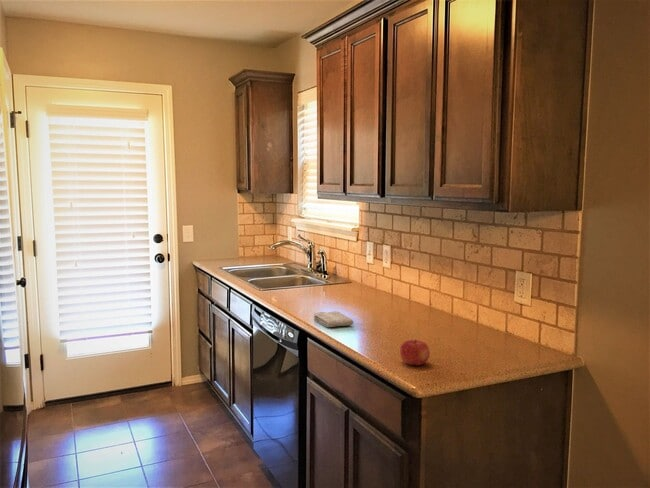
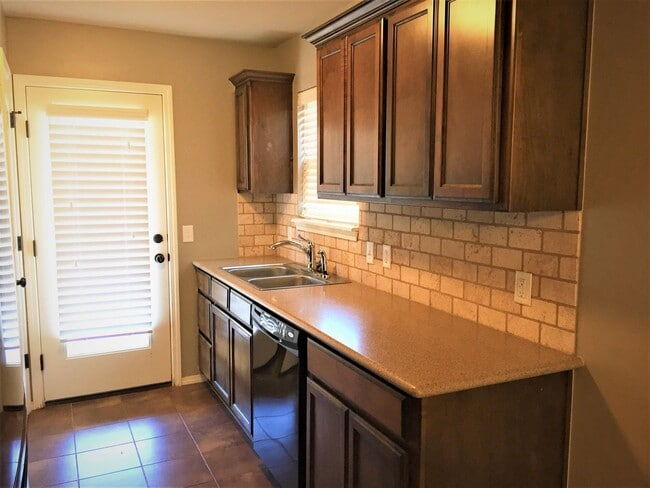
- fruit [399,339,431,366]
- washcloth [312,310,355,328]
